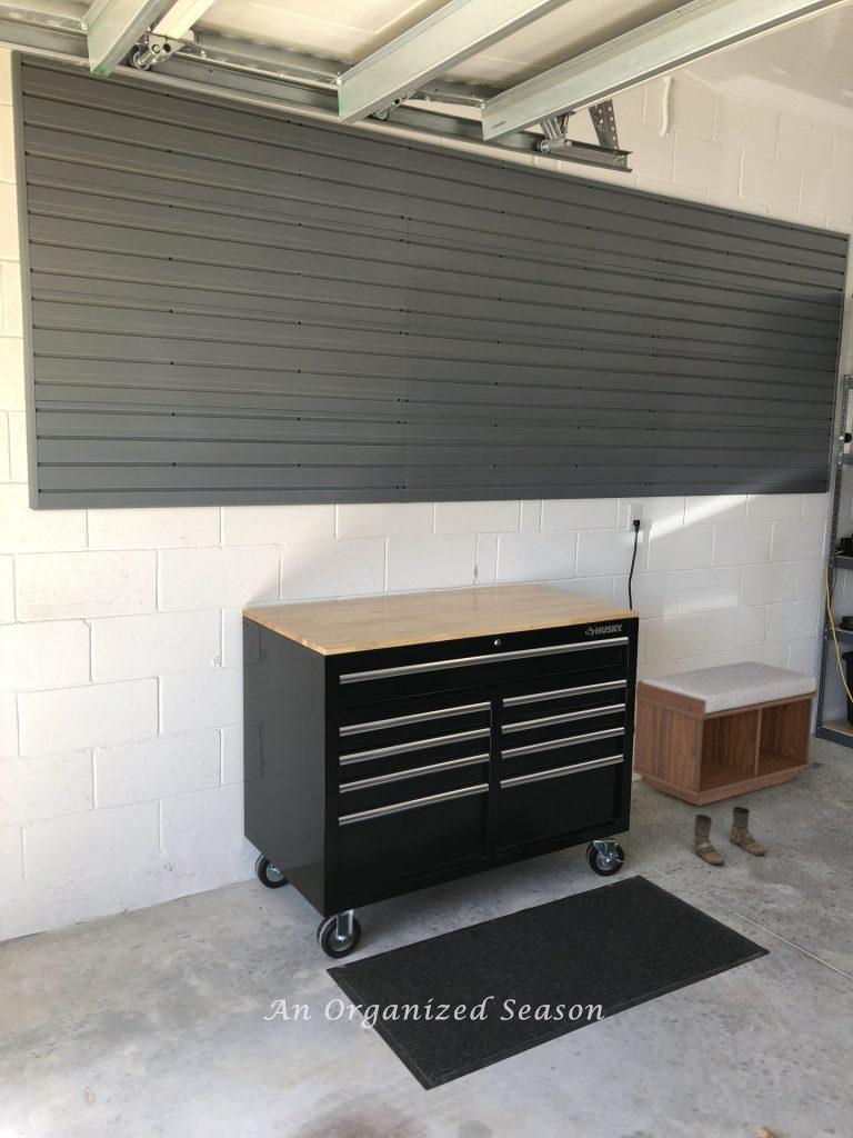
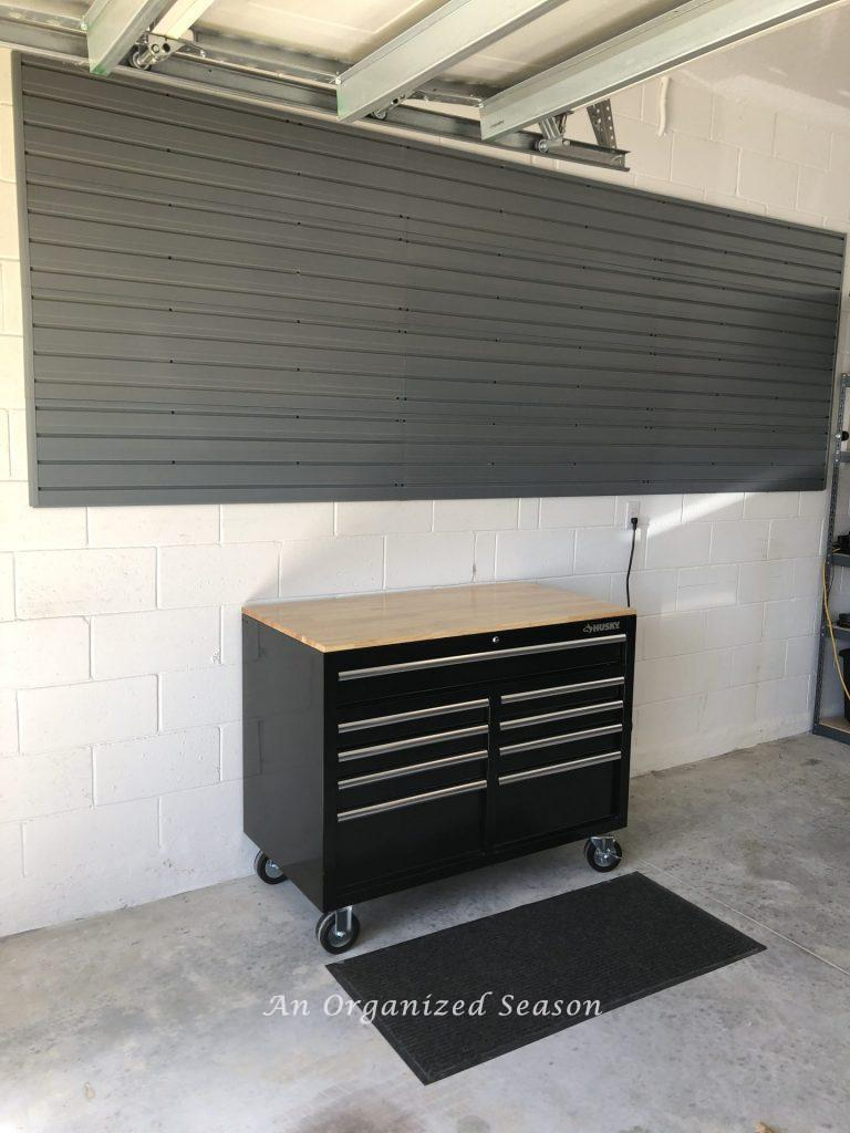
- boots [691,806,767,866]
- bench [632,660,820,807]
